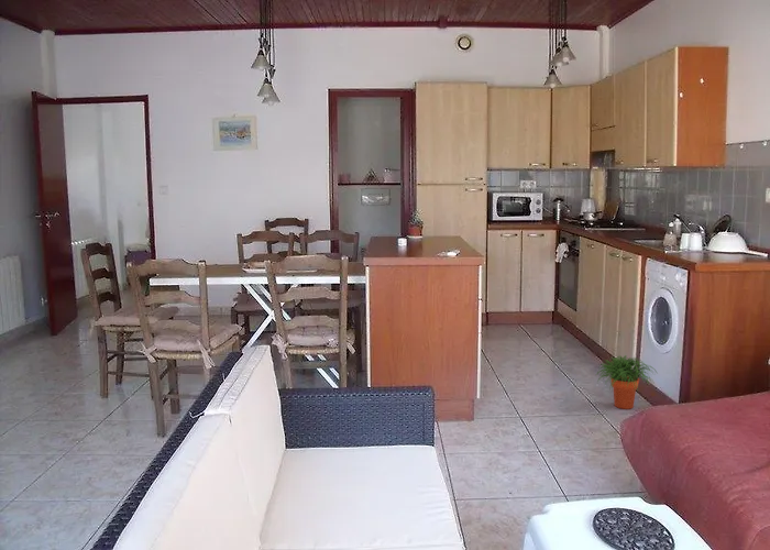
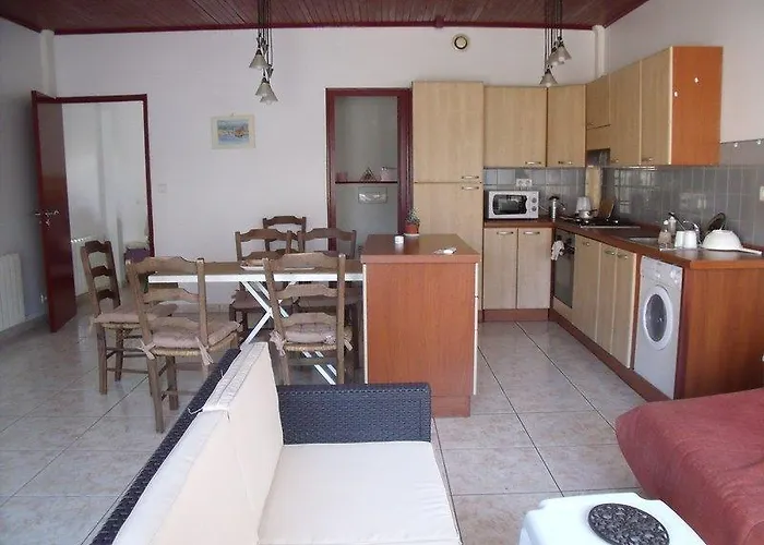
- potted plant [596,354,658,410]
